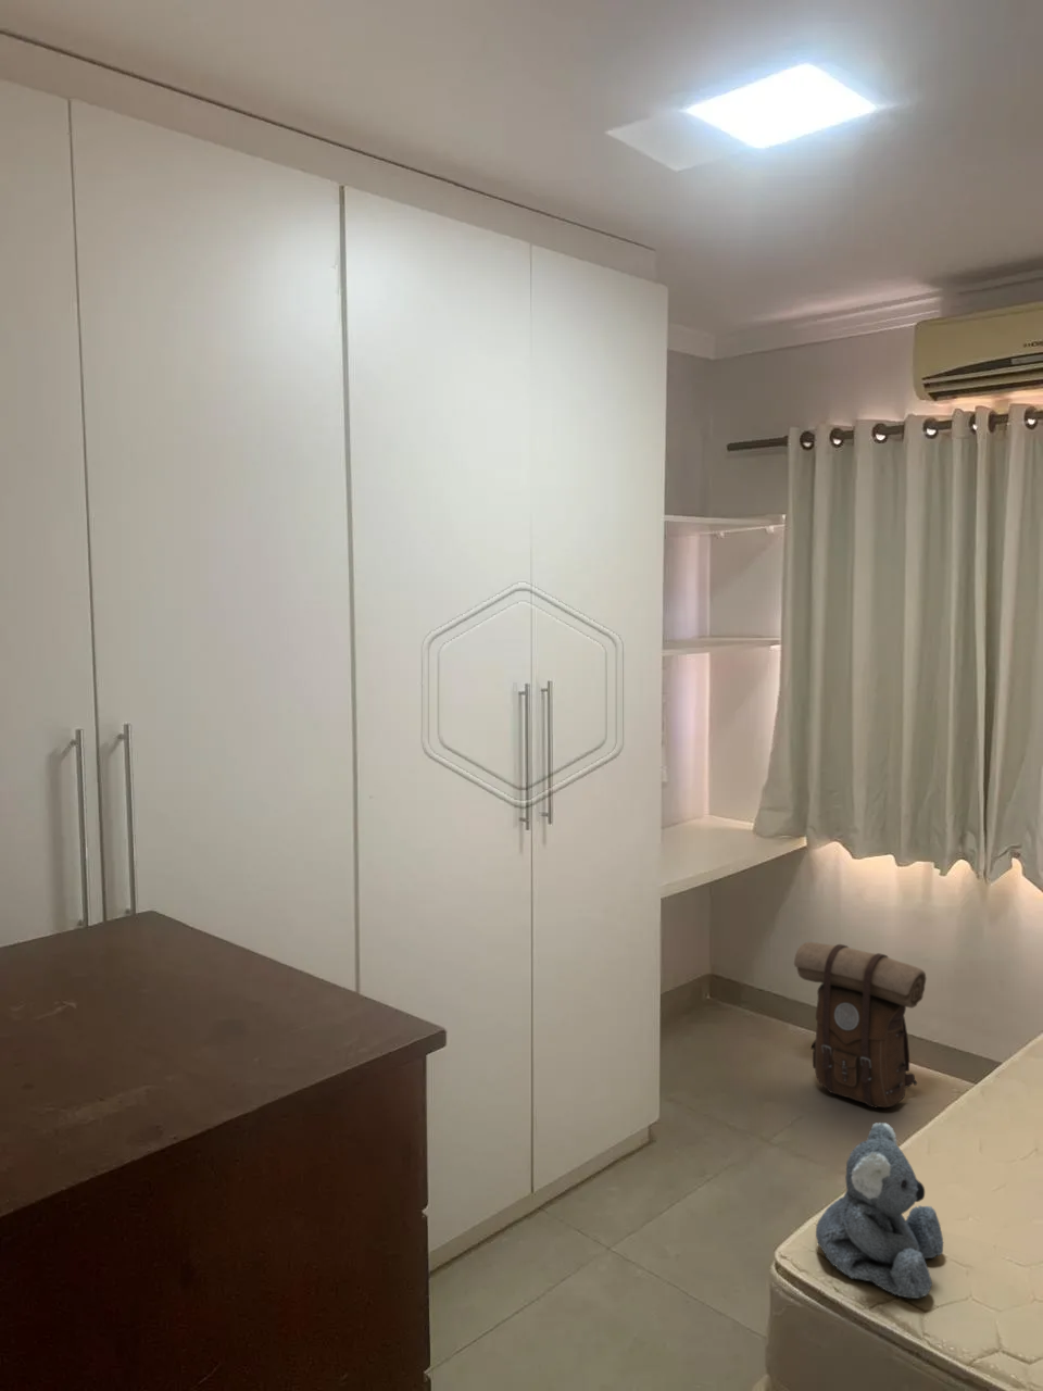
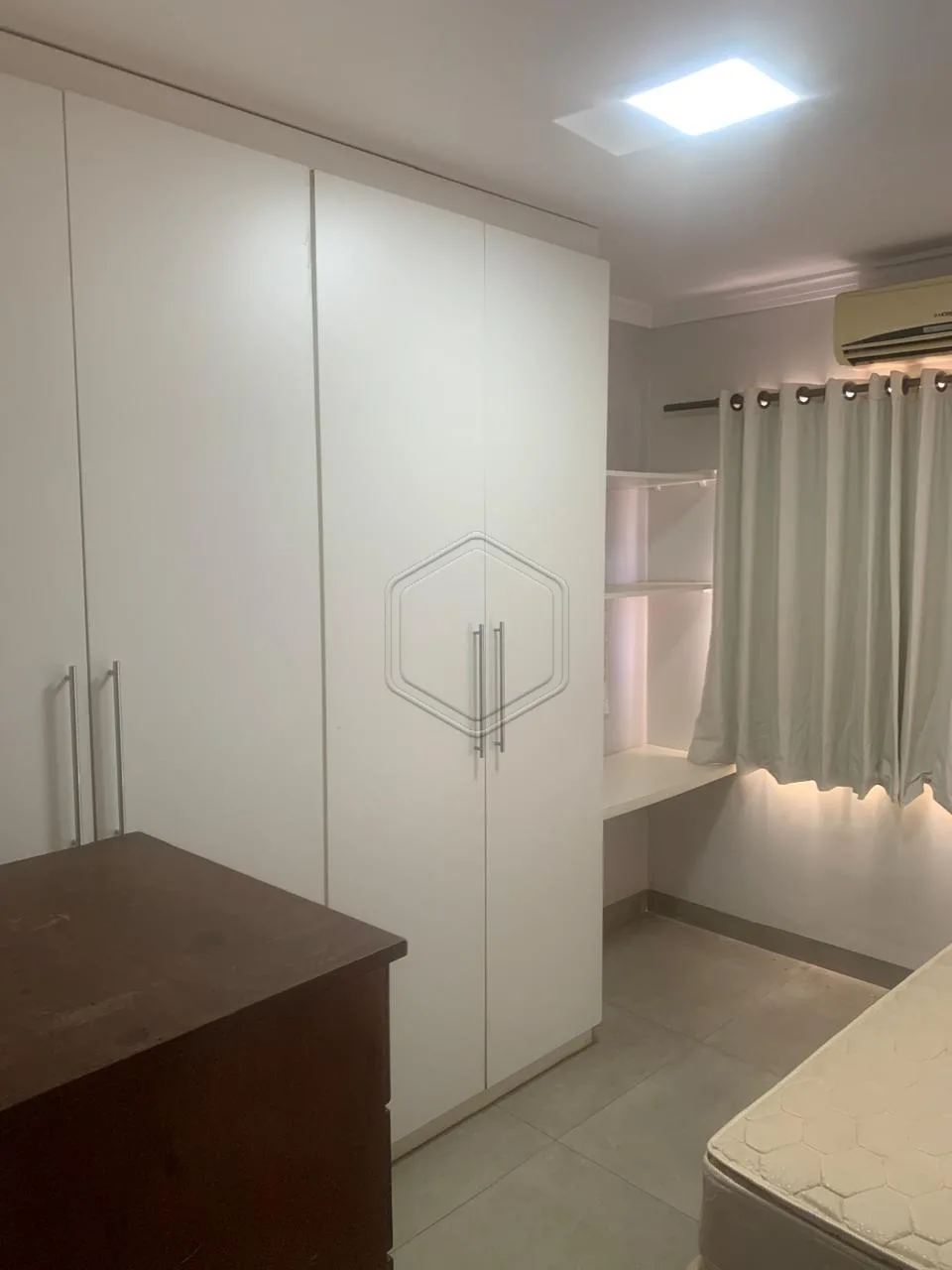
- backpack [793,941,928,1108]
- koala plush [815,1122,944,1300]
